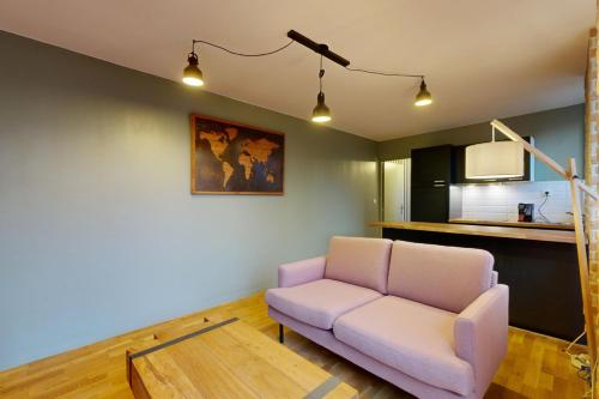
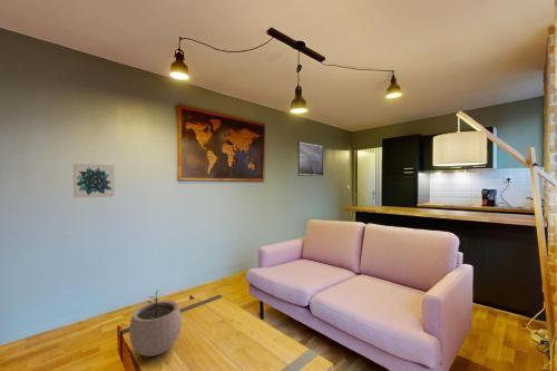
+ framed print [297,140,324,177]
+ plant pot [128,291,183,358]
+ wall art [72,163,116,199]
